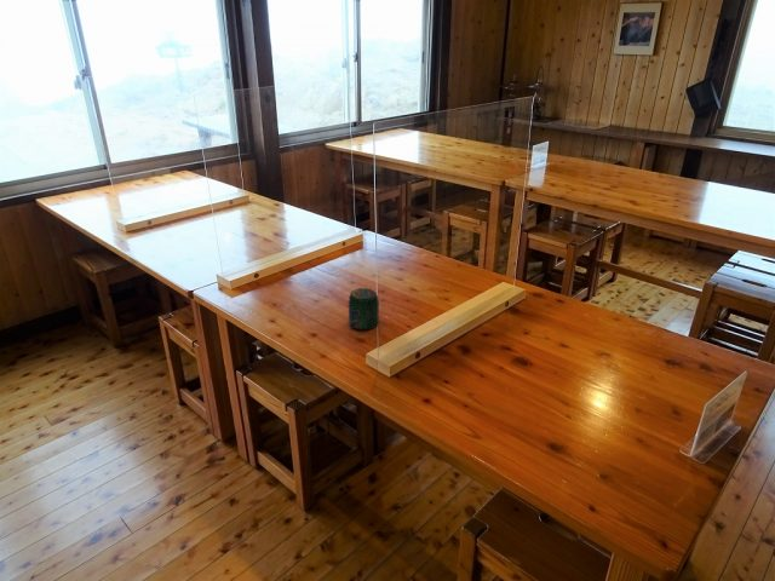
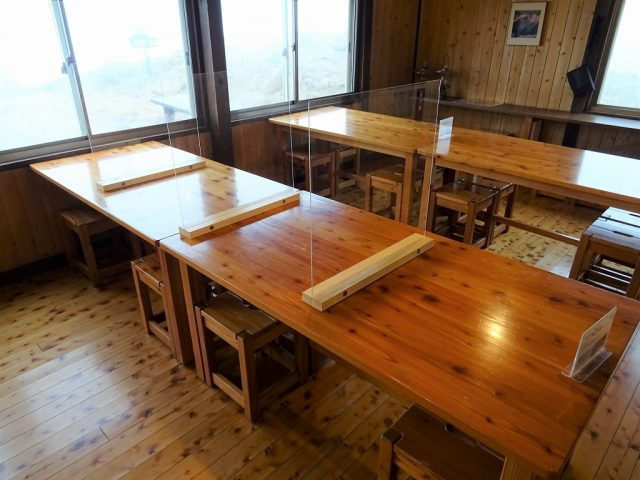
- jar [348,287,380,332]
